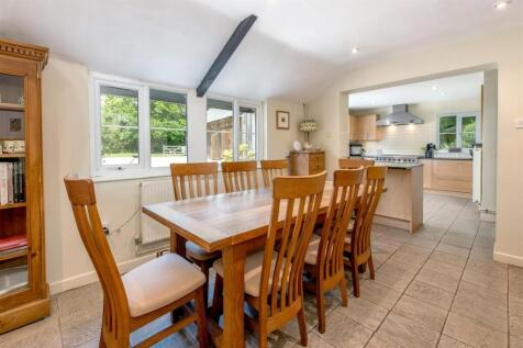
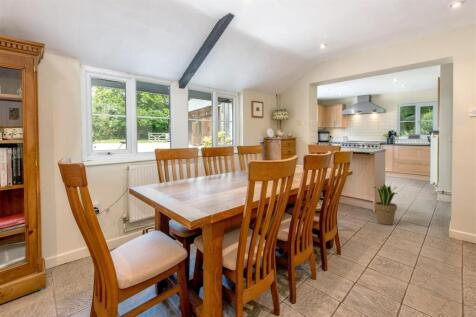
+ potted plant [372,183,398,226]
